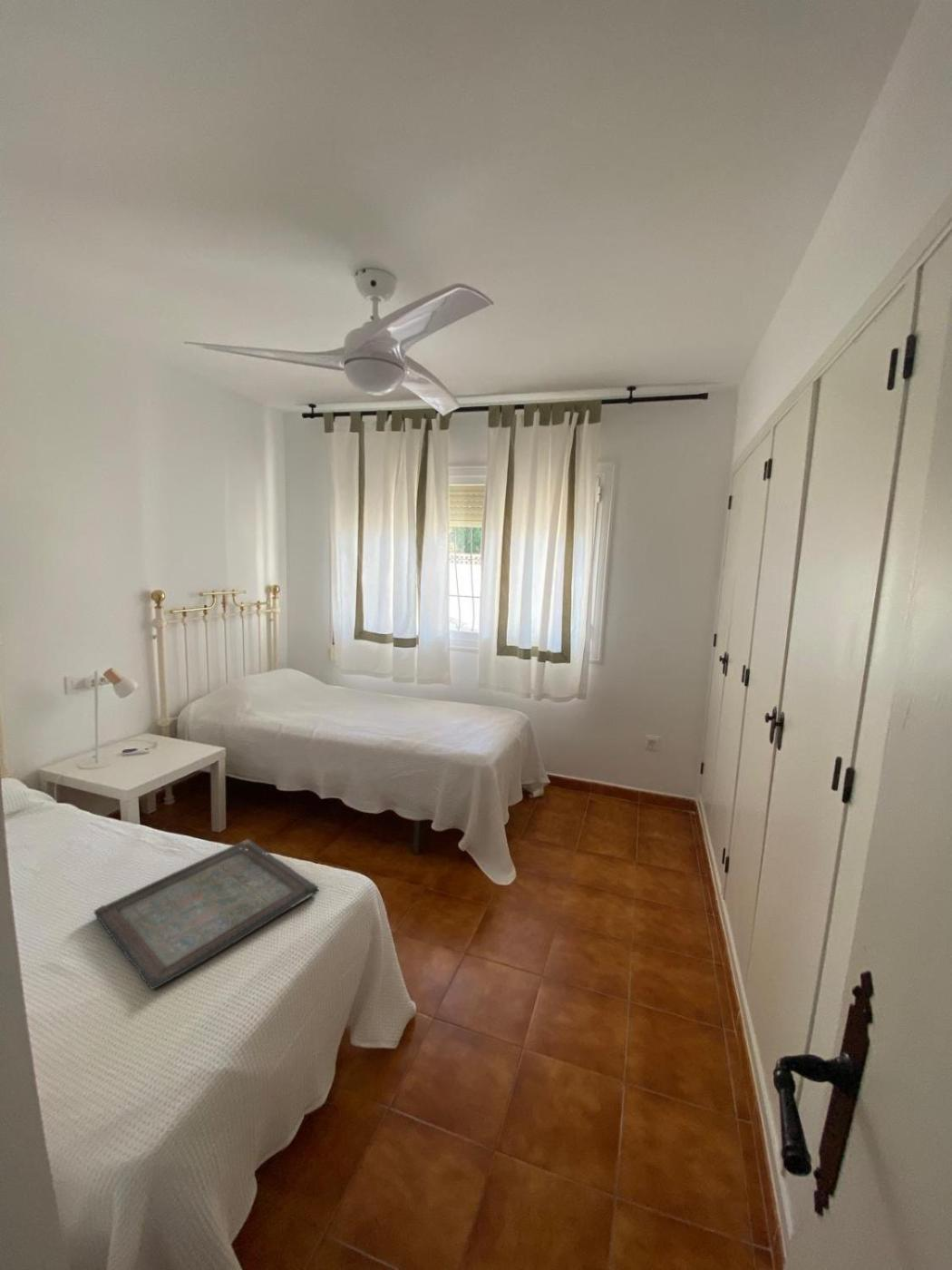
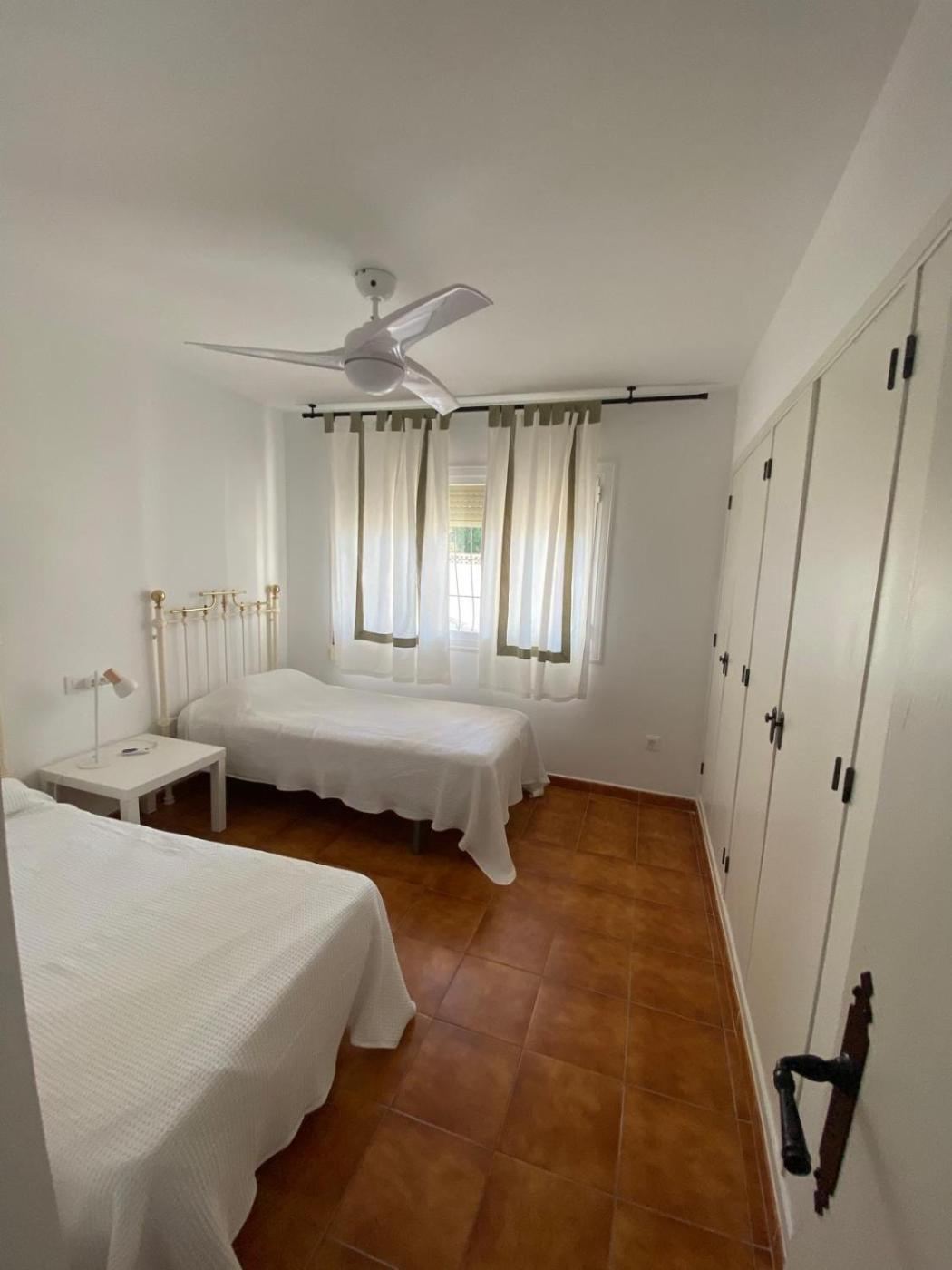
- serving tray [93,838,320,990]
